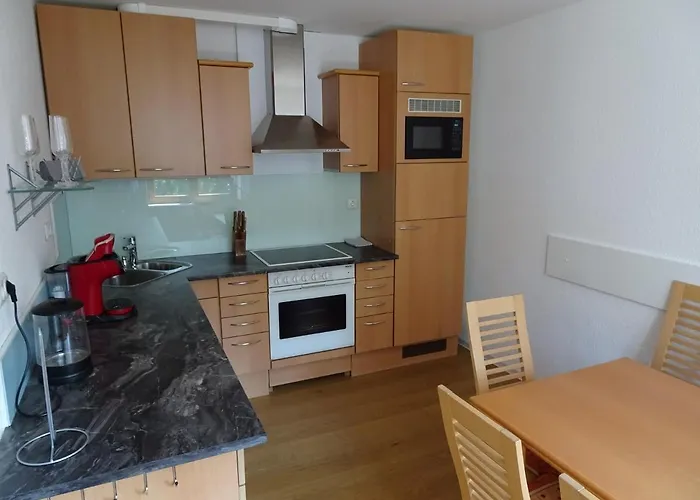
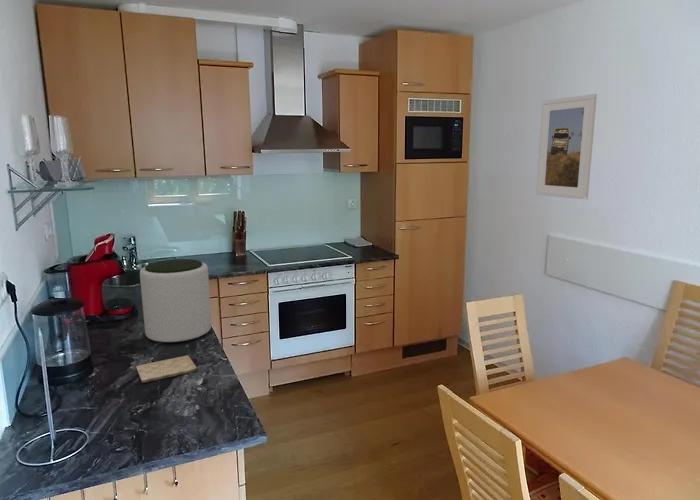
+ plant pot [139,258,212,344]
+ cutting board [135,354,198,384]
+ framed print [535,93,598,200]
